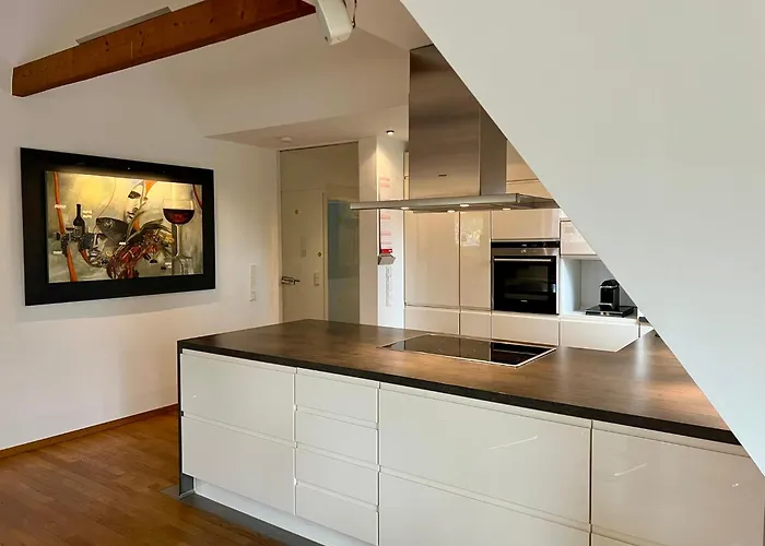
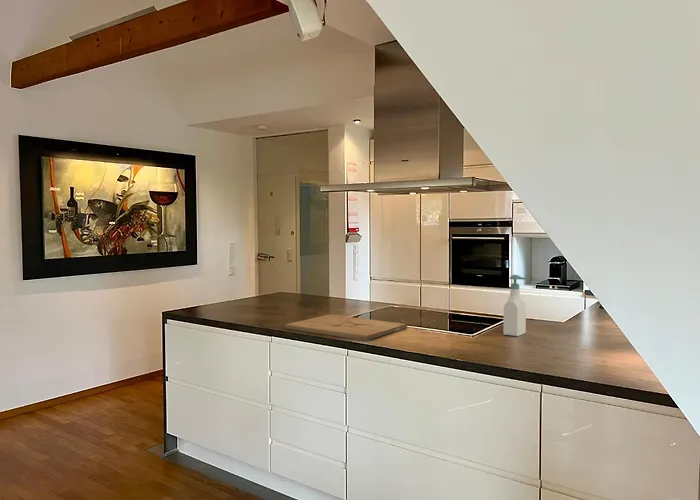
+ soap bottle [502,274,527,337]
+ cutting board [283,314,408,341]
